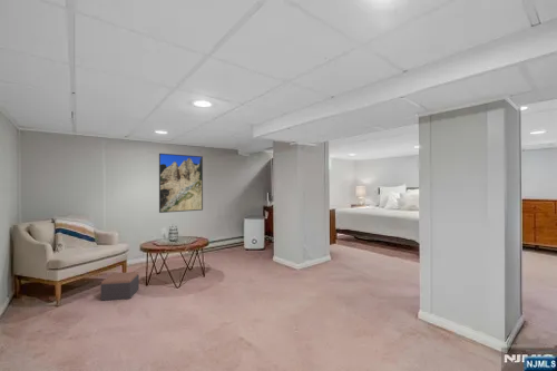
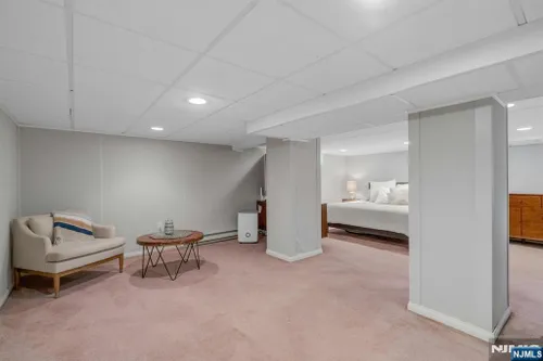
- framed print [158,153,204,214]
- footstool [100,271,140,302]
